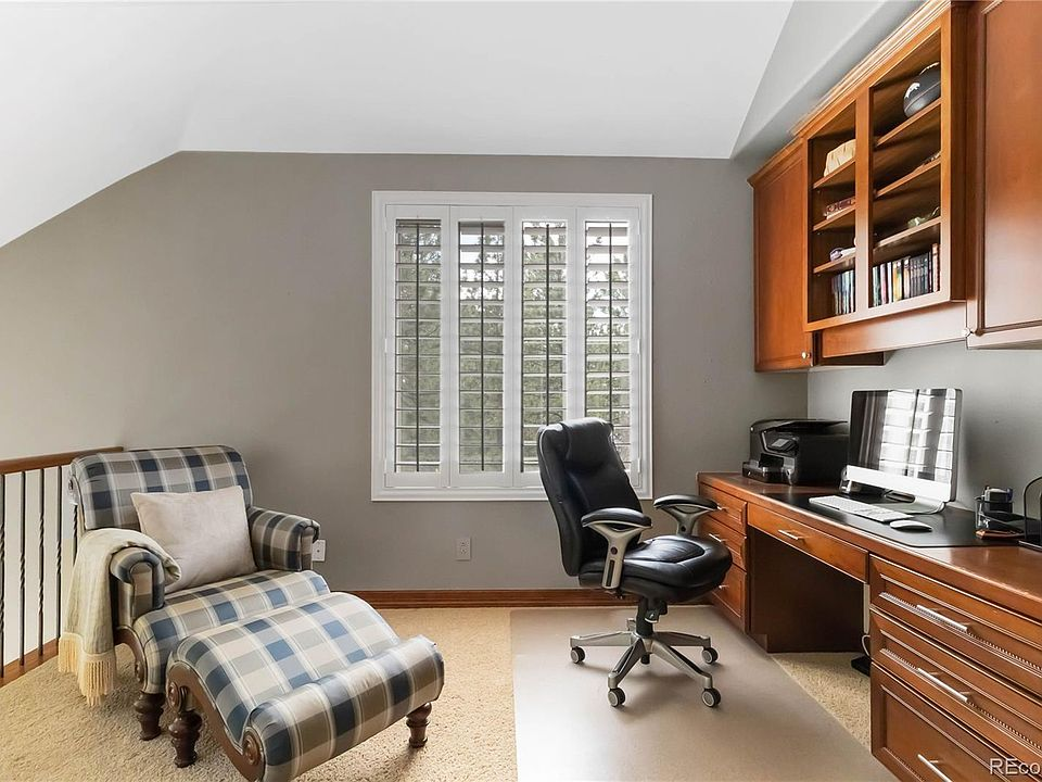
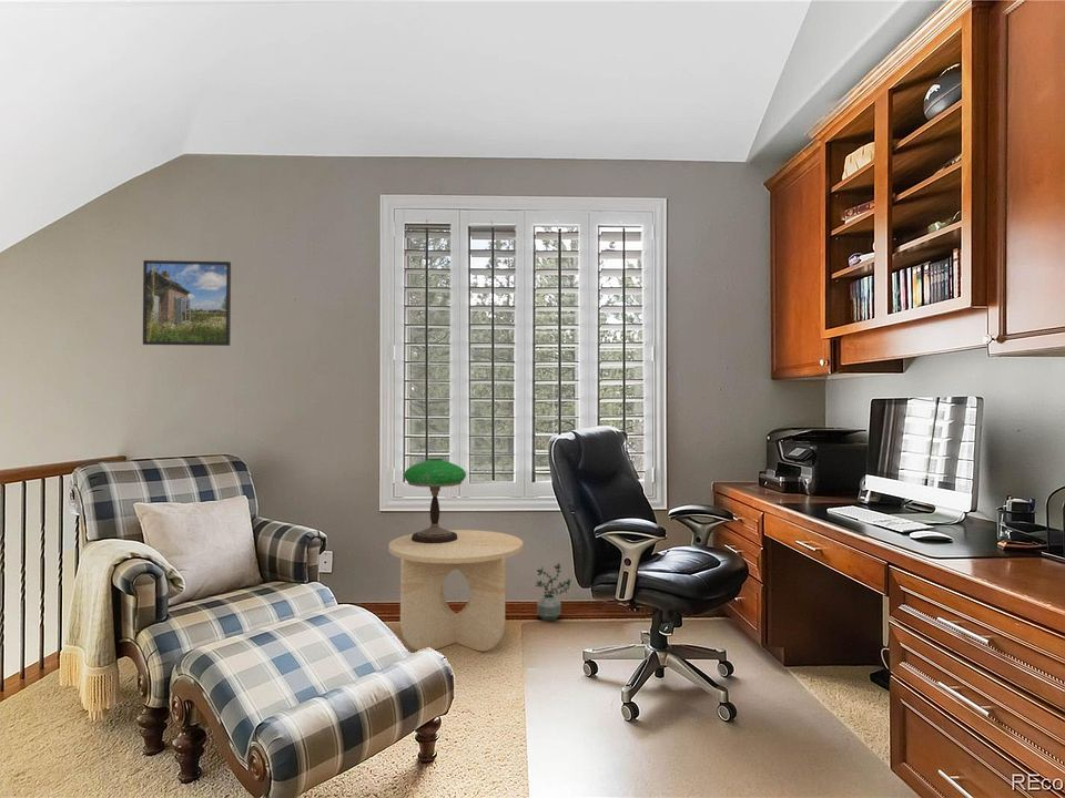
+ potted plant [535,562,572,622]
+ table lamp [403,458,467,543]
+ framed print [142,259,232,347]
+ side table [387,529,524,652]
